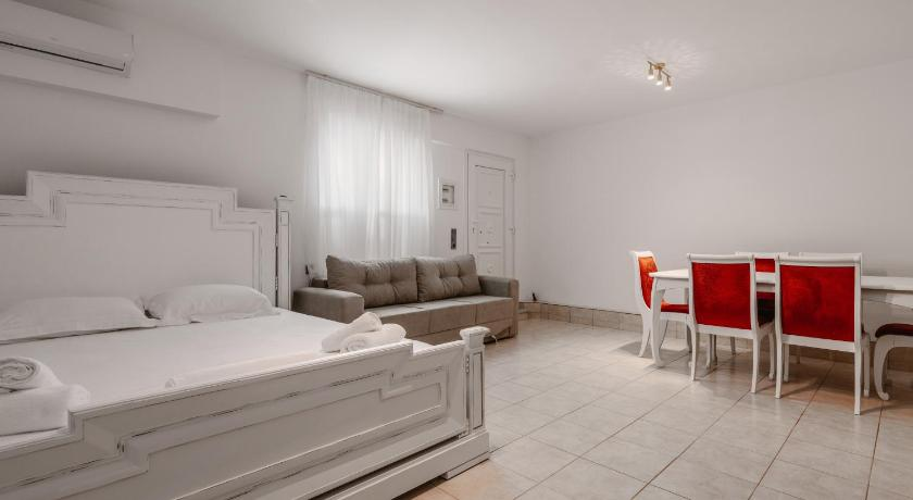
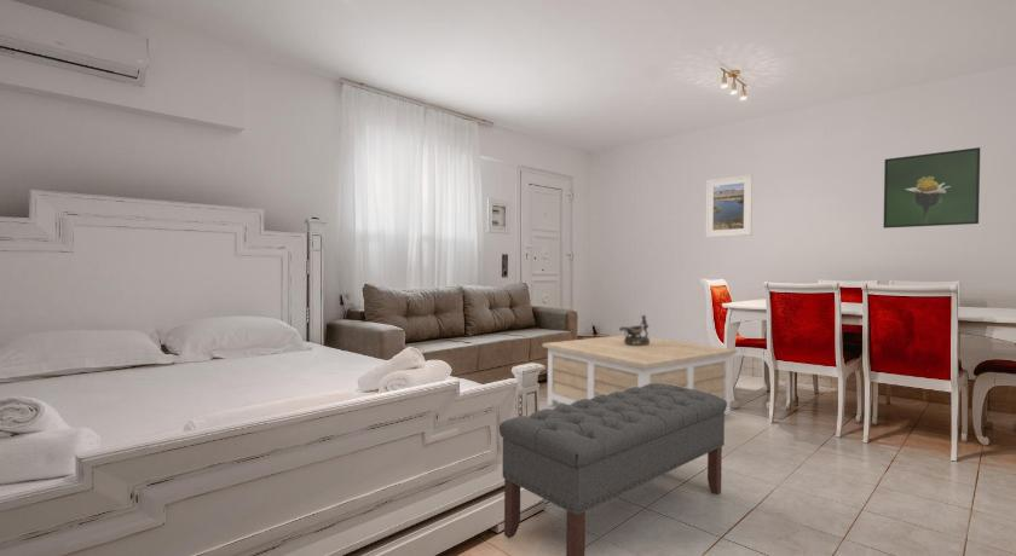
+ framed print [705,173,754,238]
+ coffee table [542,334,738,416]
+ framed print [883,146,981,230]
+ decorative bowl [618,314,650,346]
+ bench [498,383,727,556]
